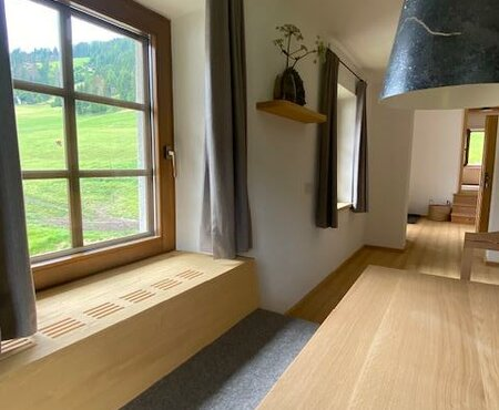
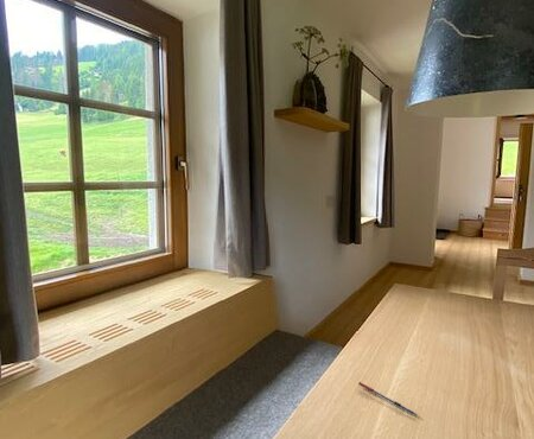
+ pen [357,381,419,416]
